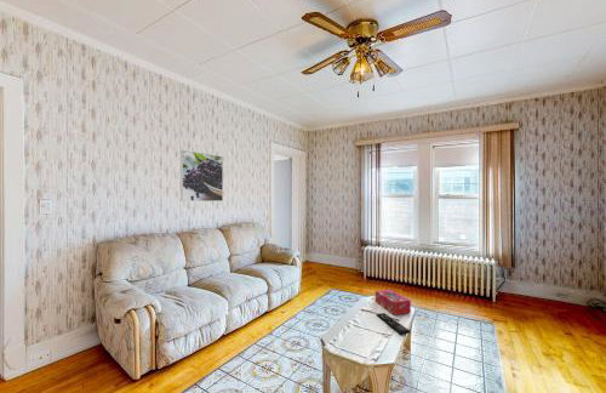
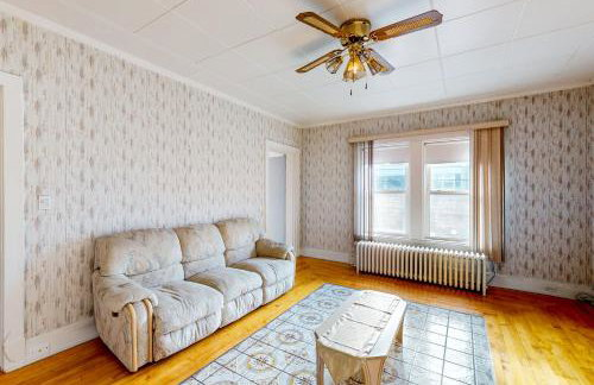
- tissue box [375,289,412,317]
- remote control [376,312,411,336]
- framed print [179,149,224,203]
